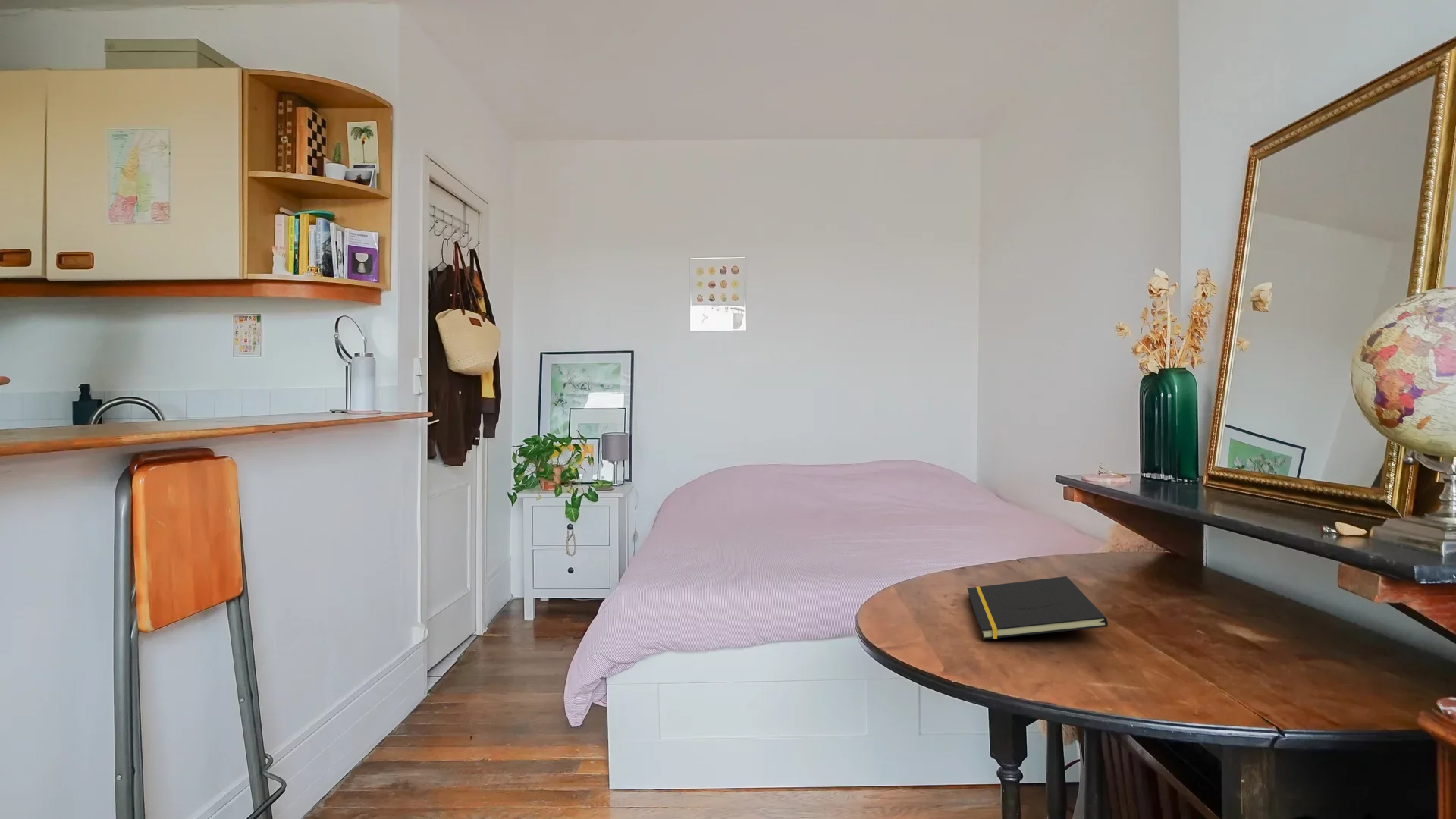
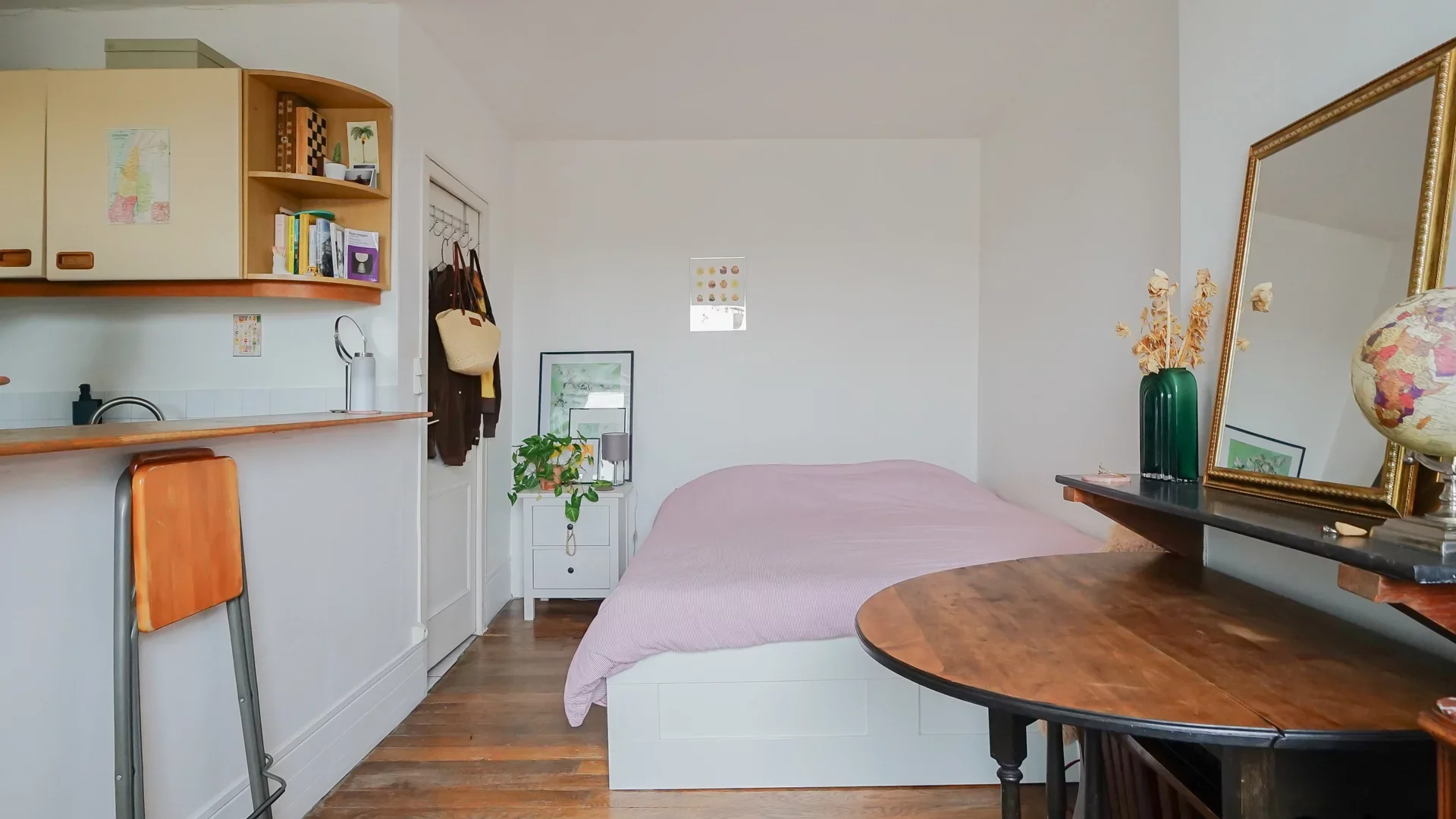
- notepad [966,576,1109,640]
